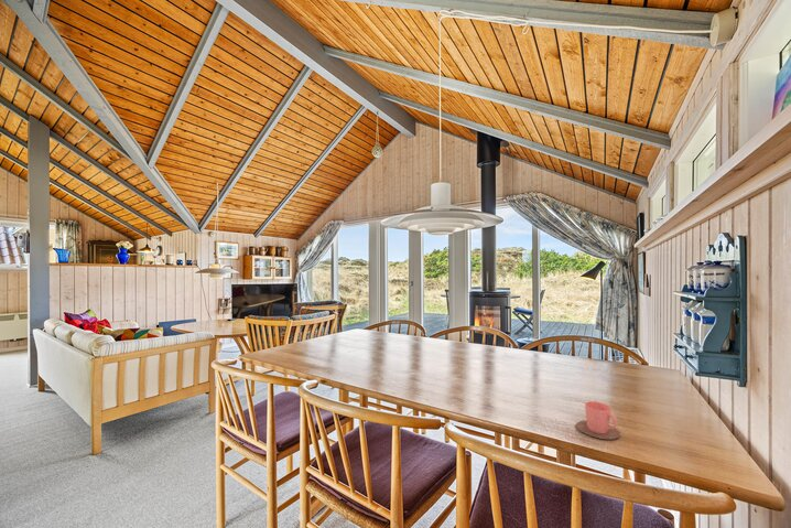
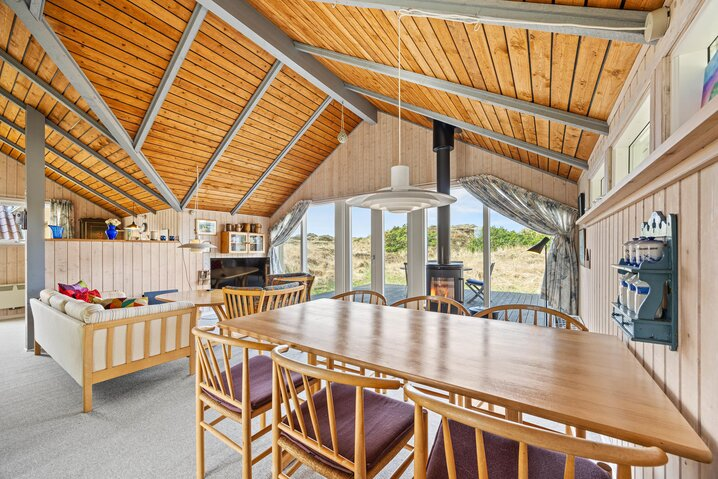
- cup [575,400,621,440]
